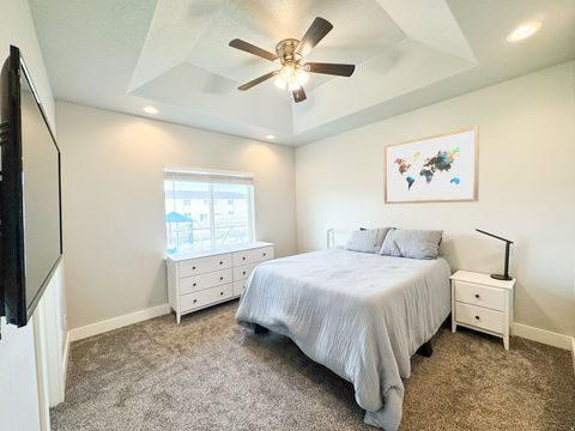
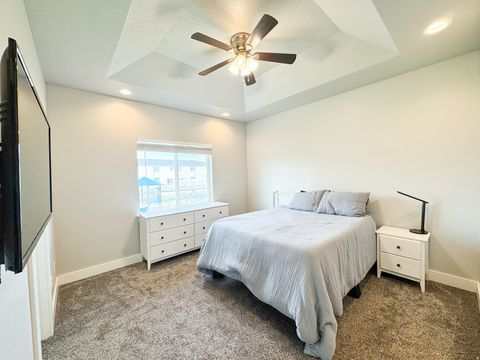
- wall art [383,126,480,205]
